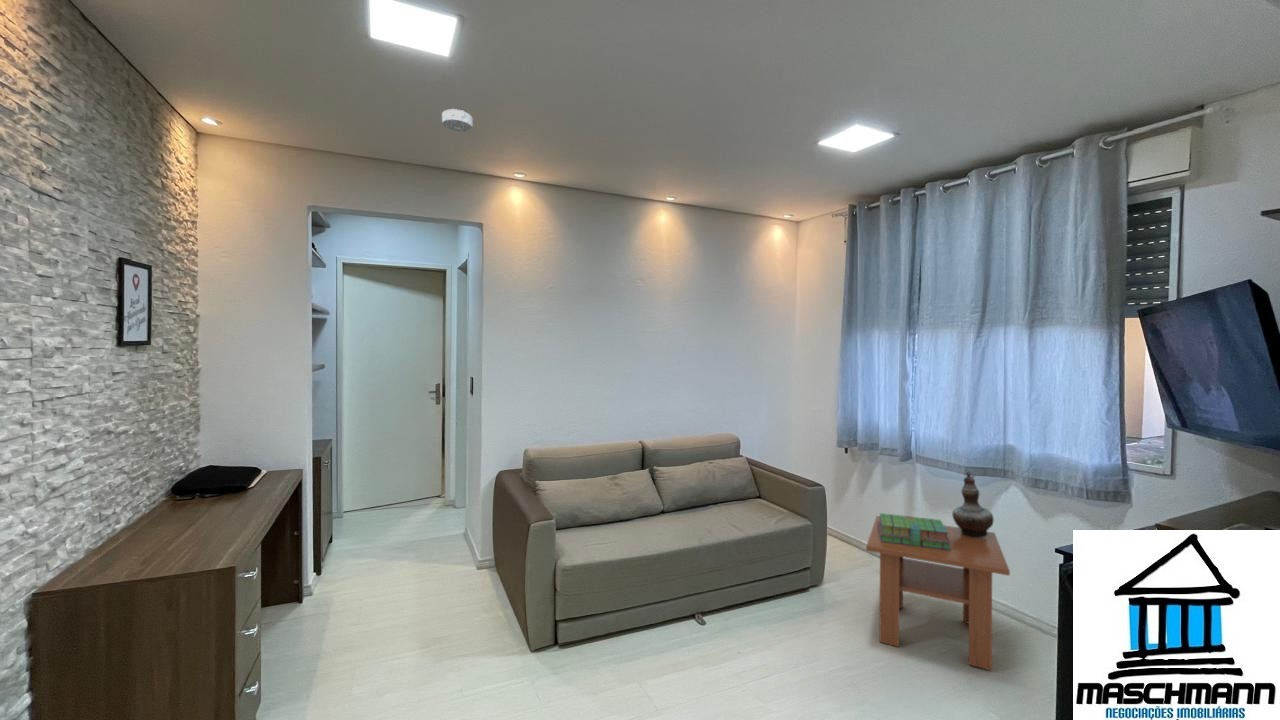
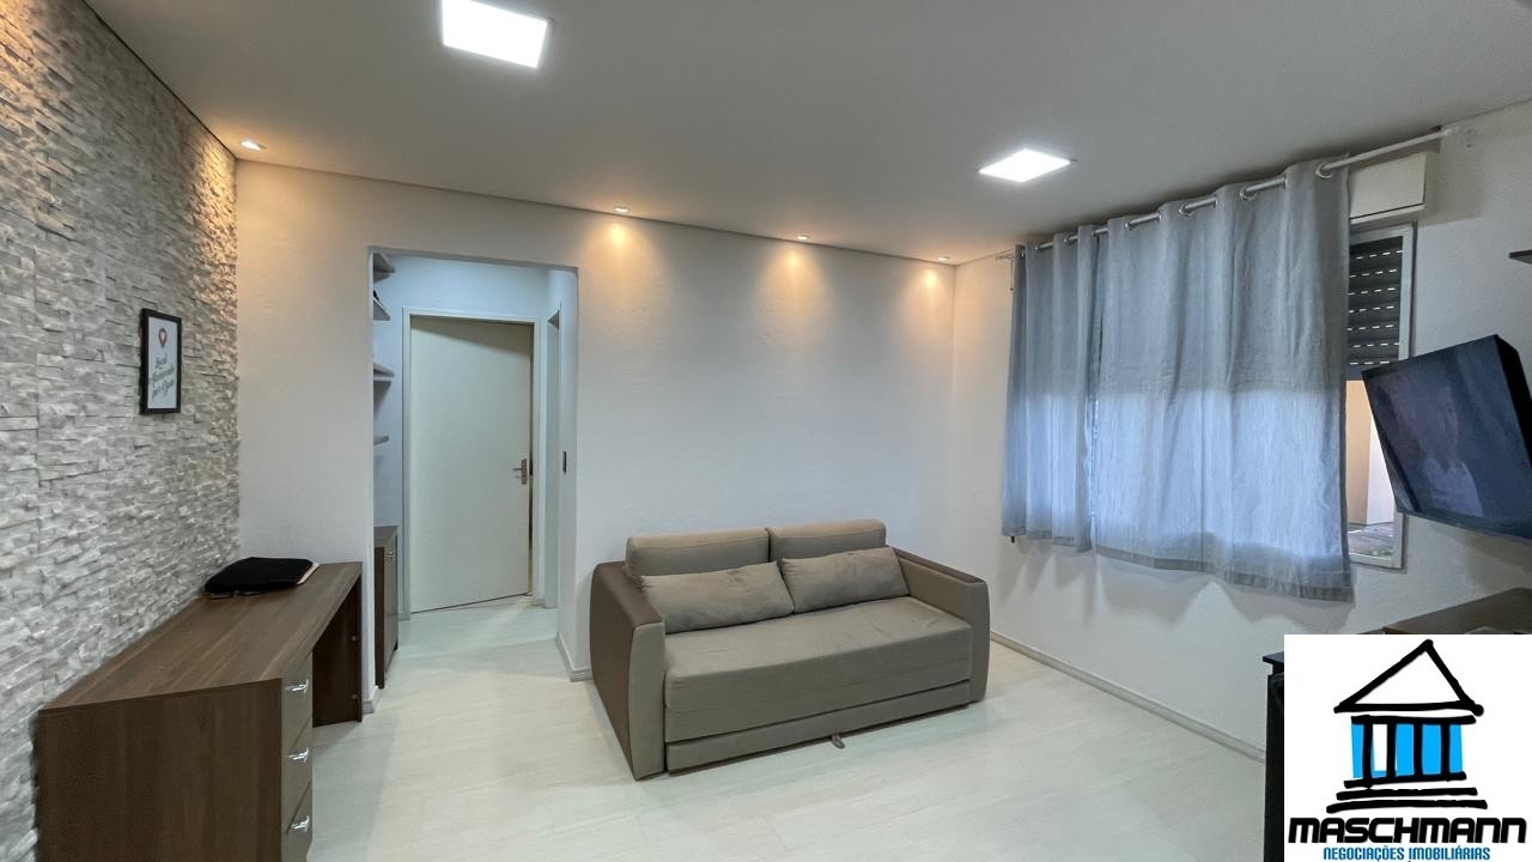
- coffee table [865,515,1011,671]
- smoke detector [441,108,474,133]
- decorative vase [951,470,995,537]
- stack of books [877,512,951,550]
